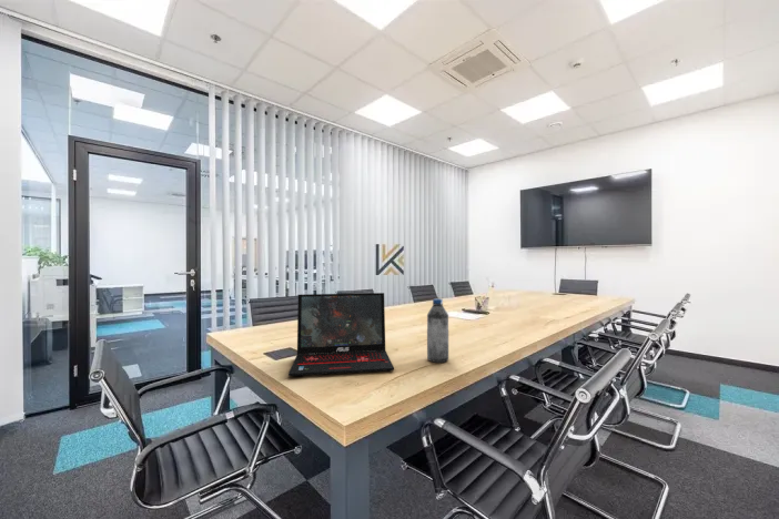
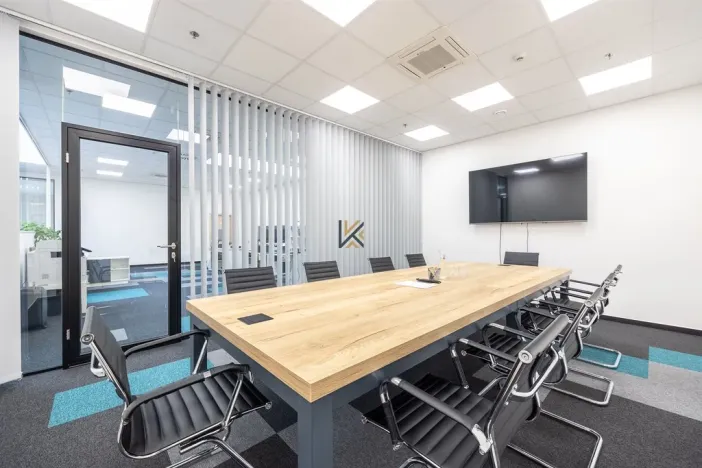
- water bottle [426,297,449,364]
- laptop [287,292,395,377]
